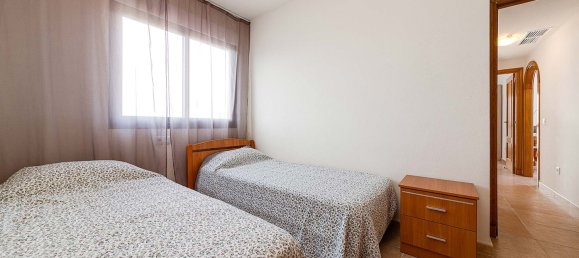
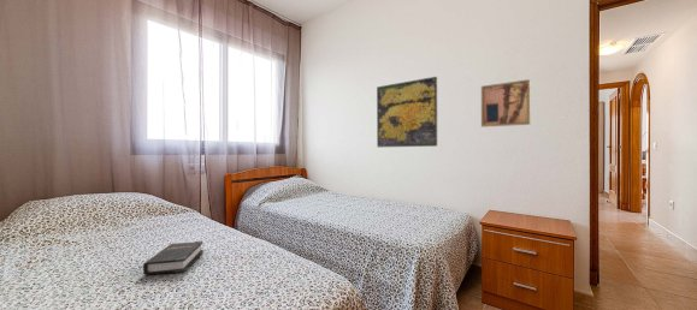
+ wall art [480,78,531,129]
+ hardback book [142,240,205,276]
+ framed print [376,76,438,148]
